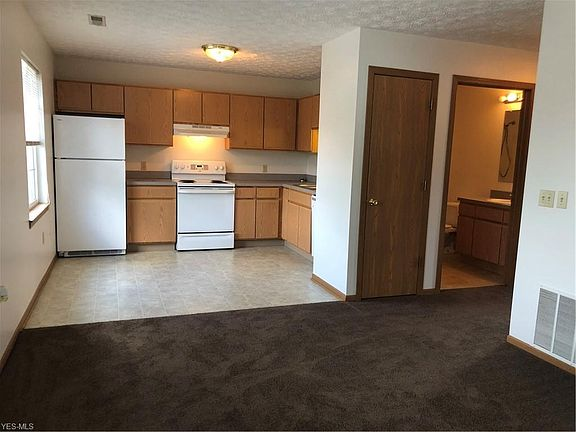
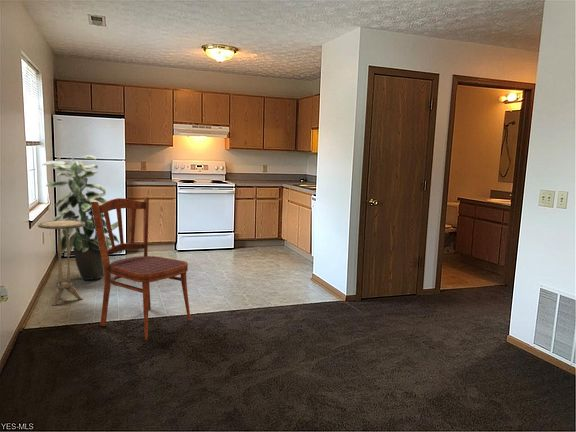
+ indoor plant [41,154,120,281]
+ side table [37,219,85,307]
+ dining chair [91,196,192,341]
